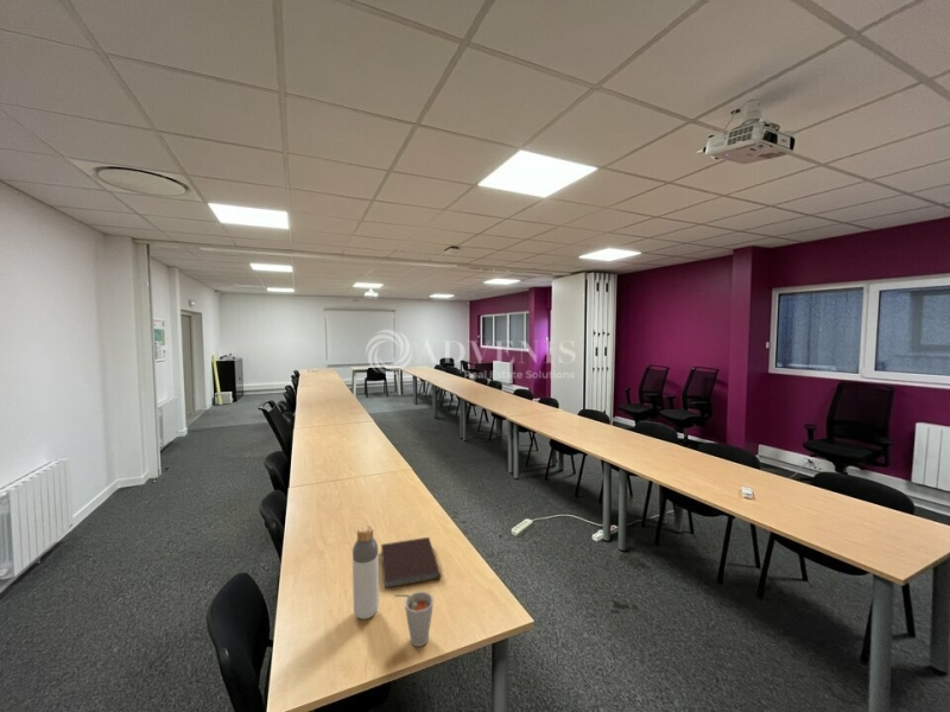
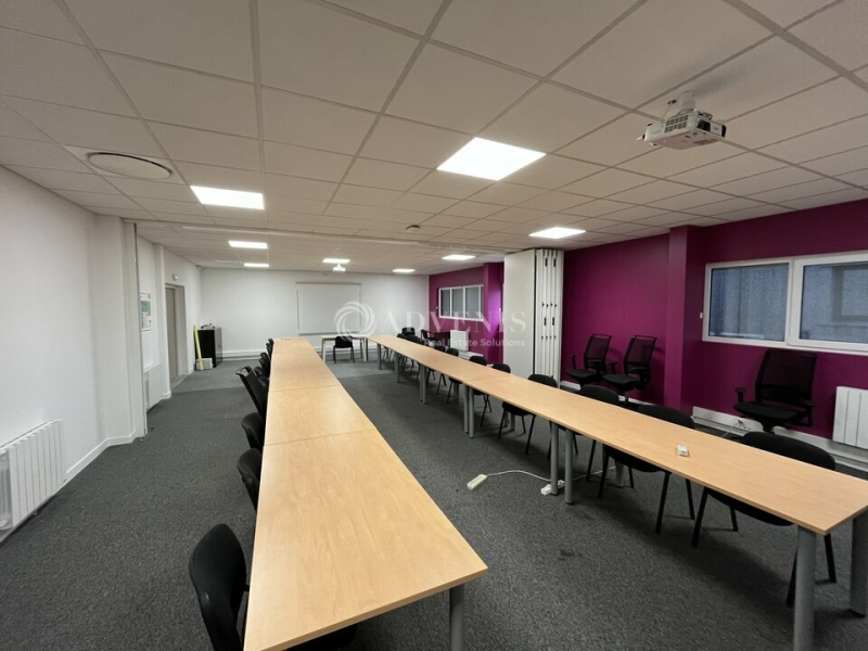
- cup [394,590,435,648]
- bottle [352,525,380,621]
- notebook [380,536,442,590]
